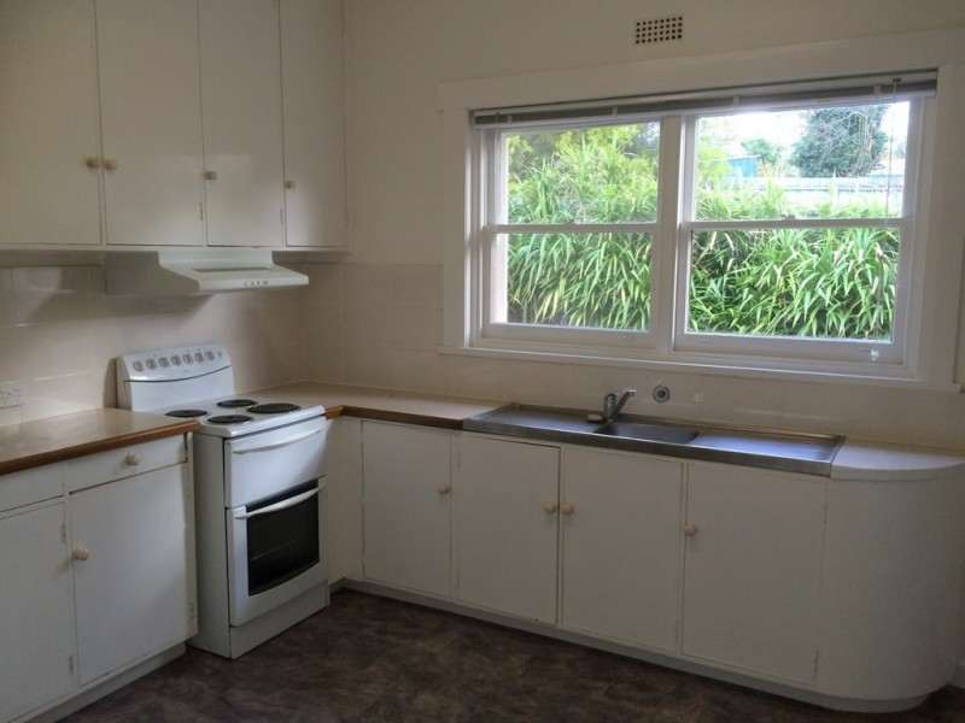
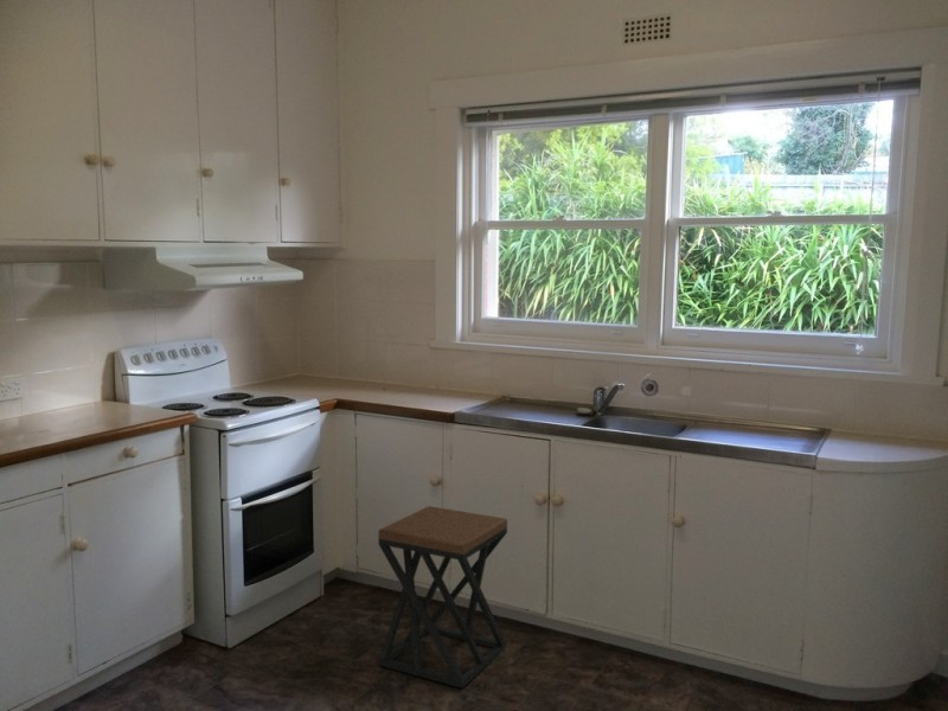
+ stool [377,505,508,690]
